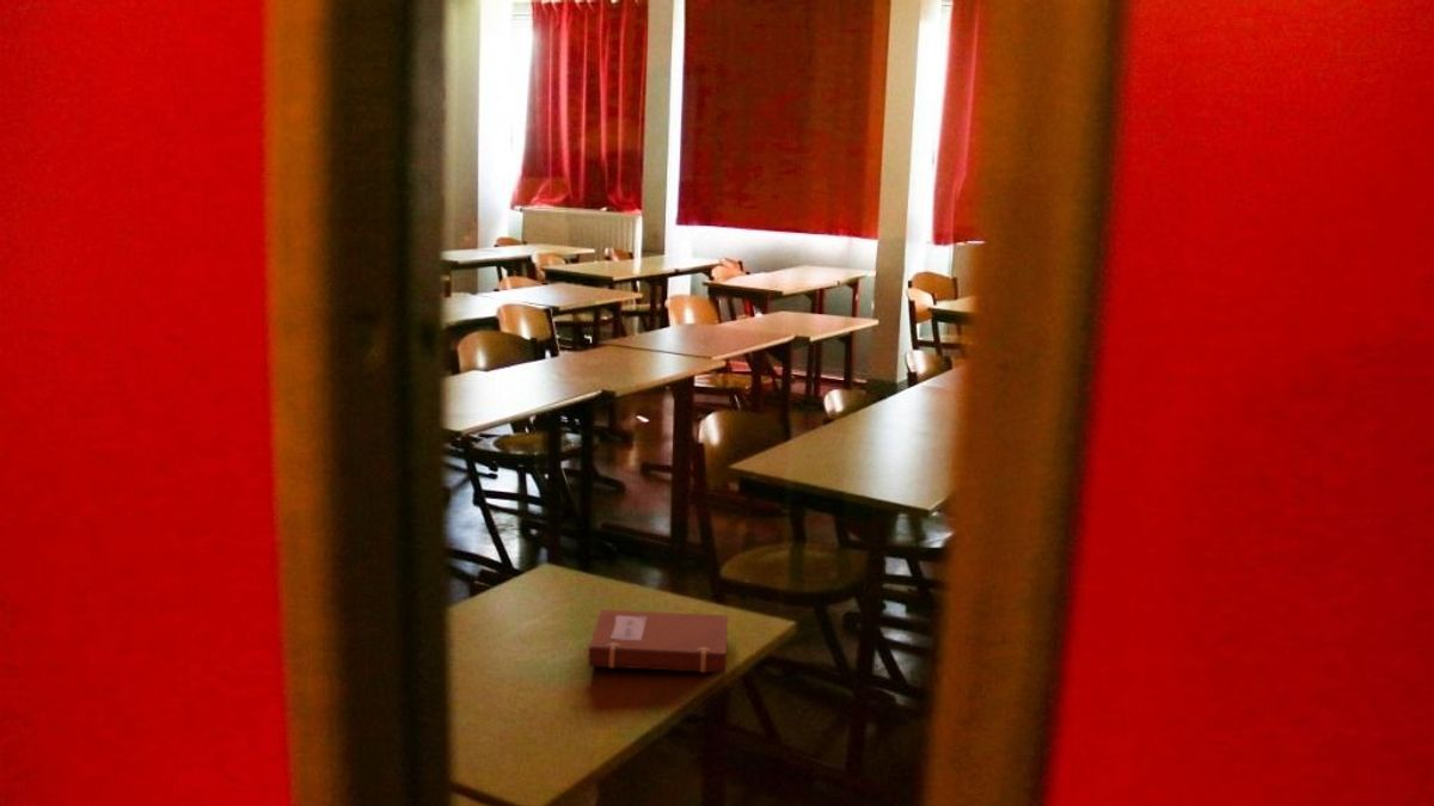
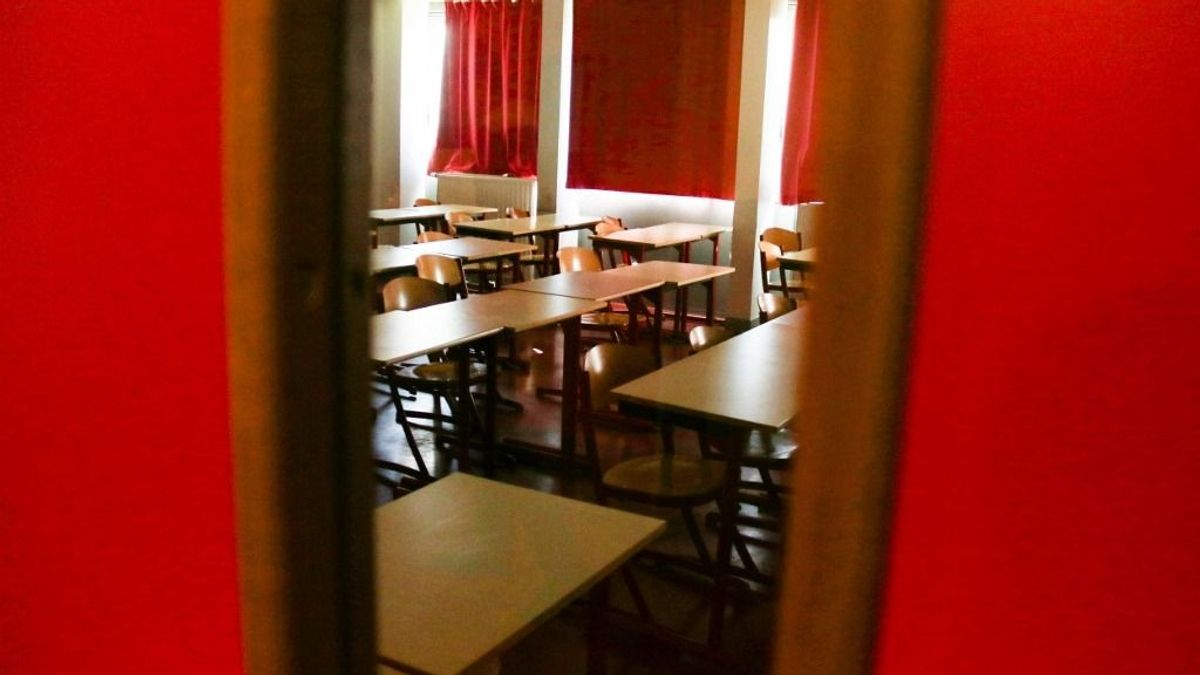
- notebook [581,608,729,675]
